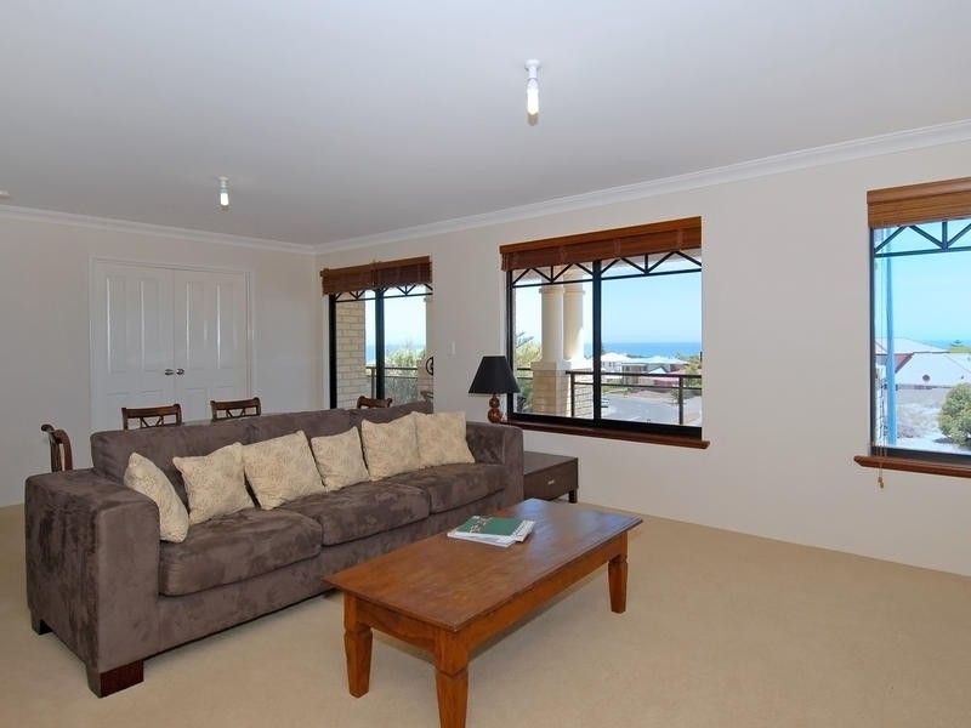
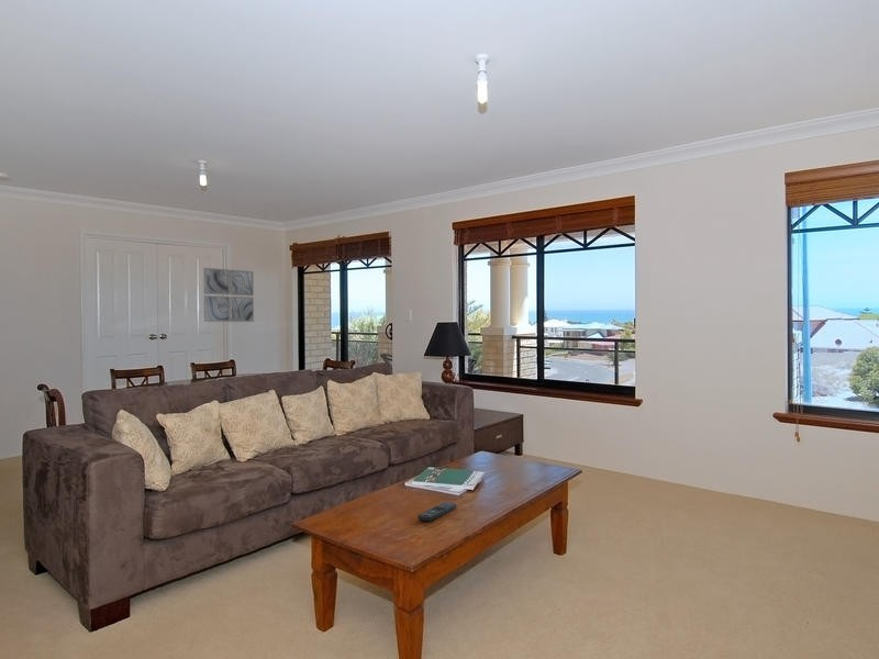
+ remote control [418,501,457,522]
+ wall art [202,267,255,323]
